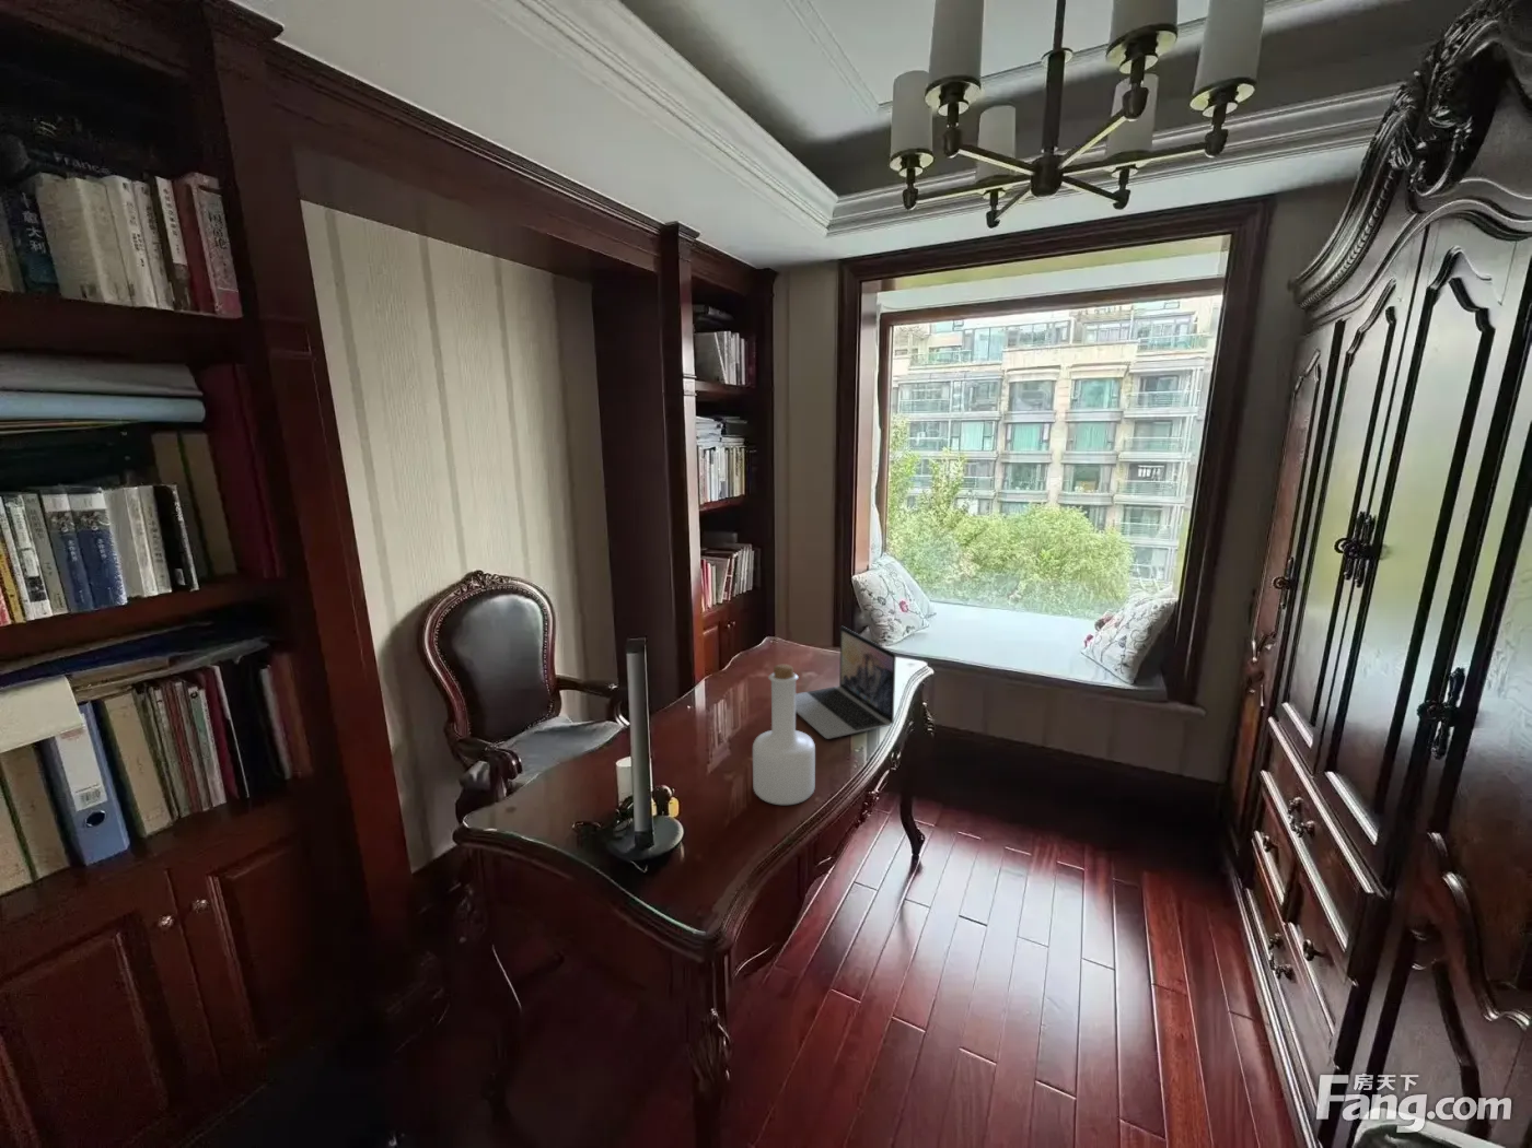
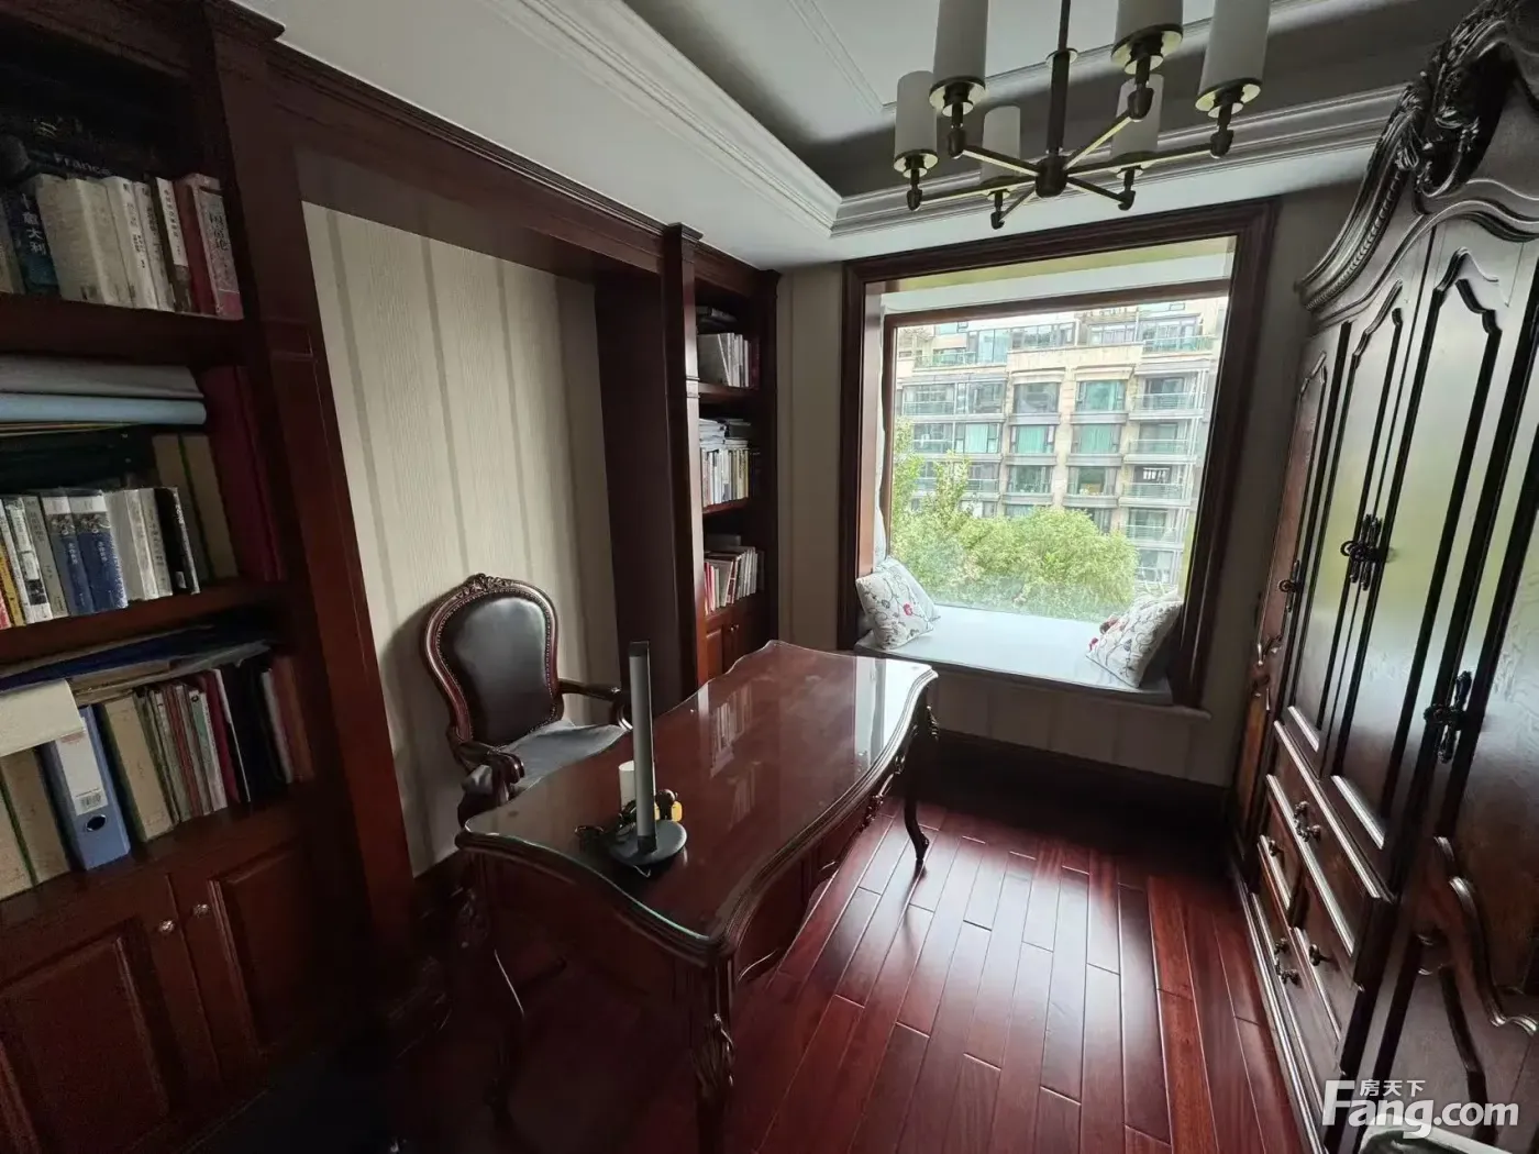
- bottle [752,663,817,806]
- laptop [795,626,897,740]
